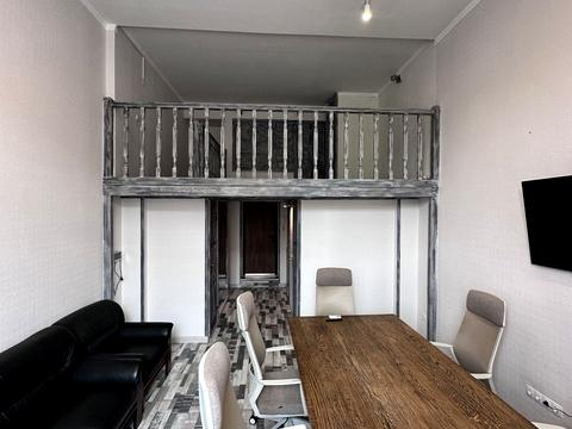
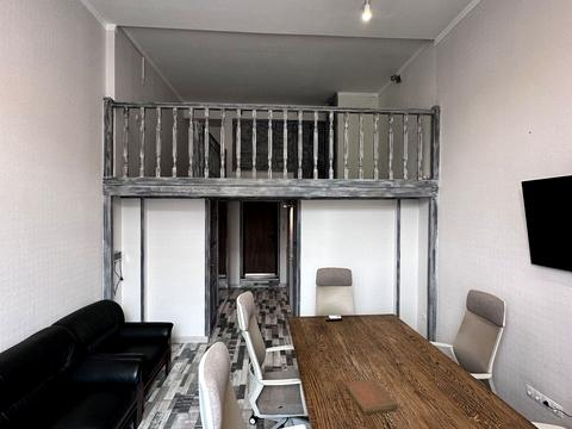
+ notebook [344,379,399,415]
